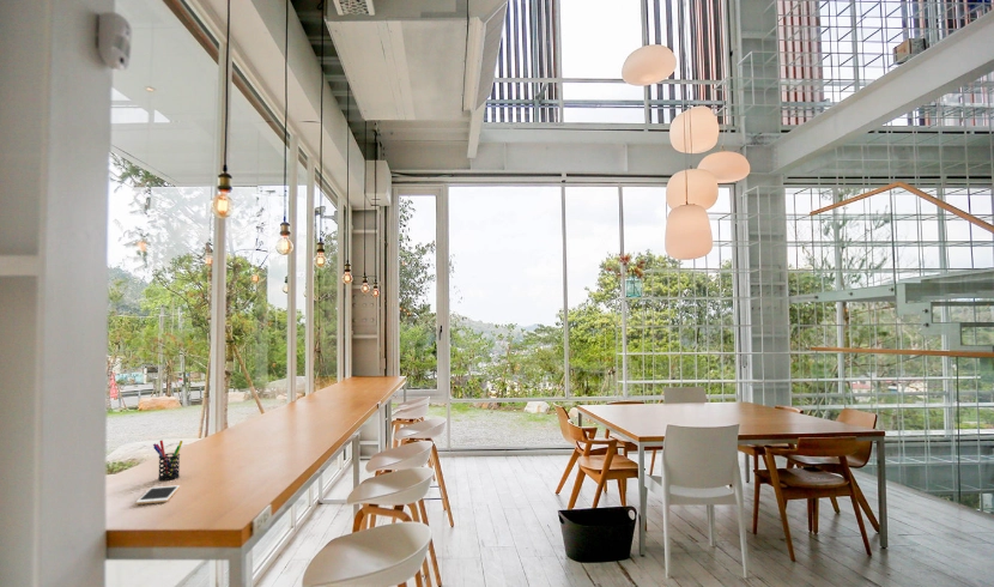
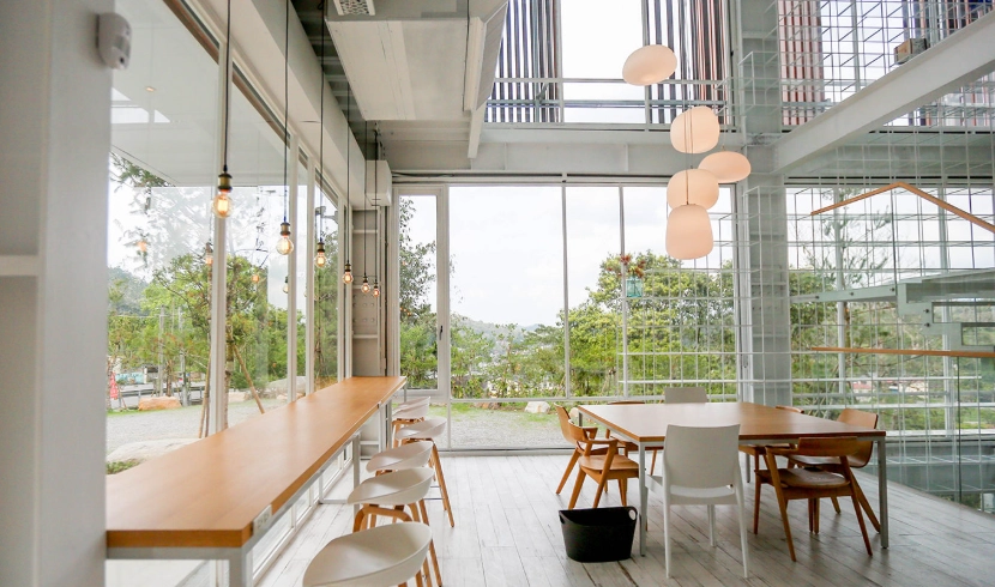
- cell phone [134,484,181,506]
- pen holder [152,438,184,482]
